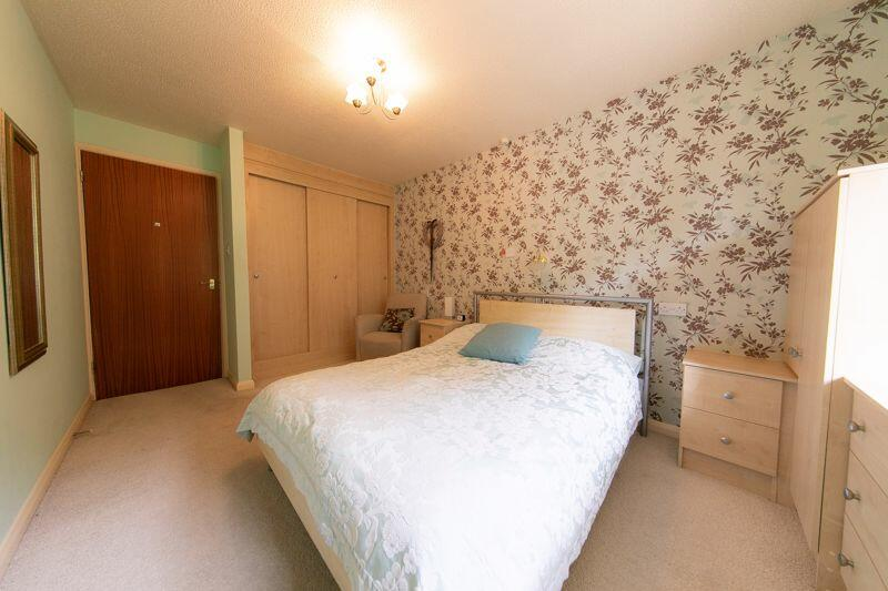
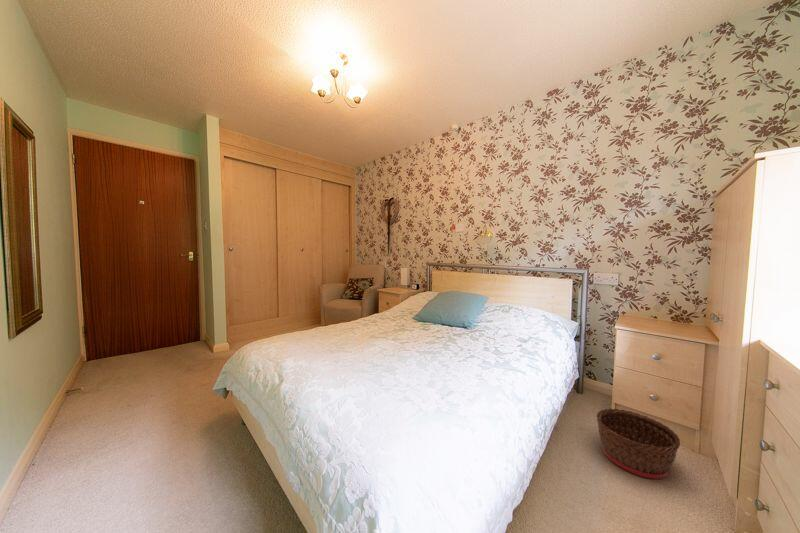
+ basket [596,408,681,480]
